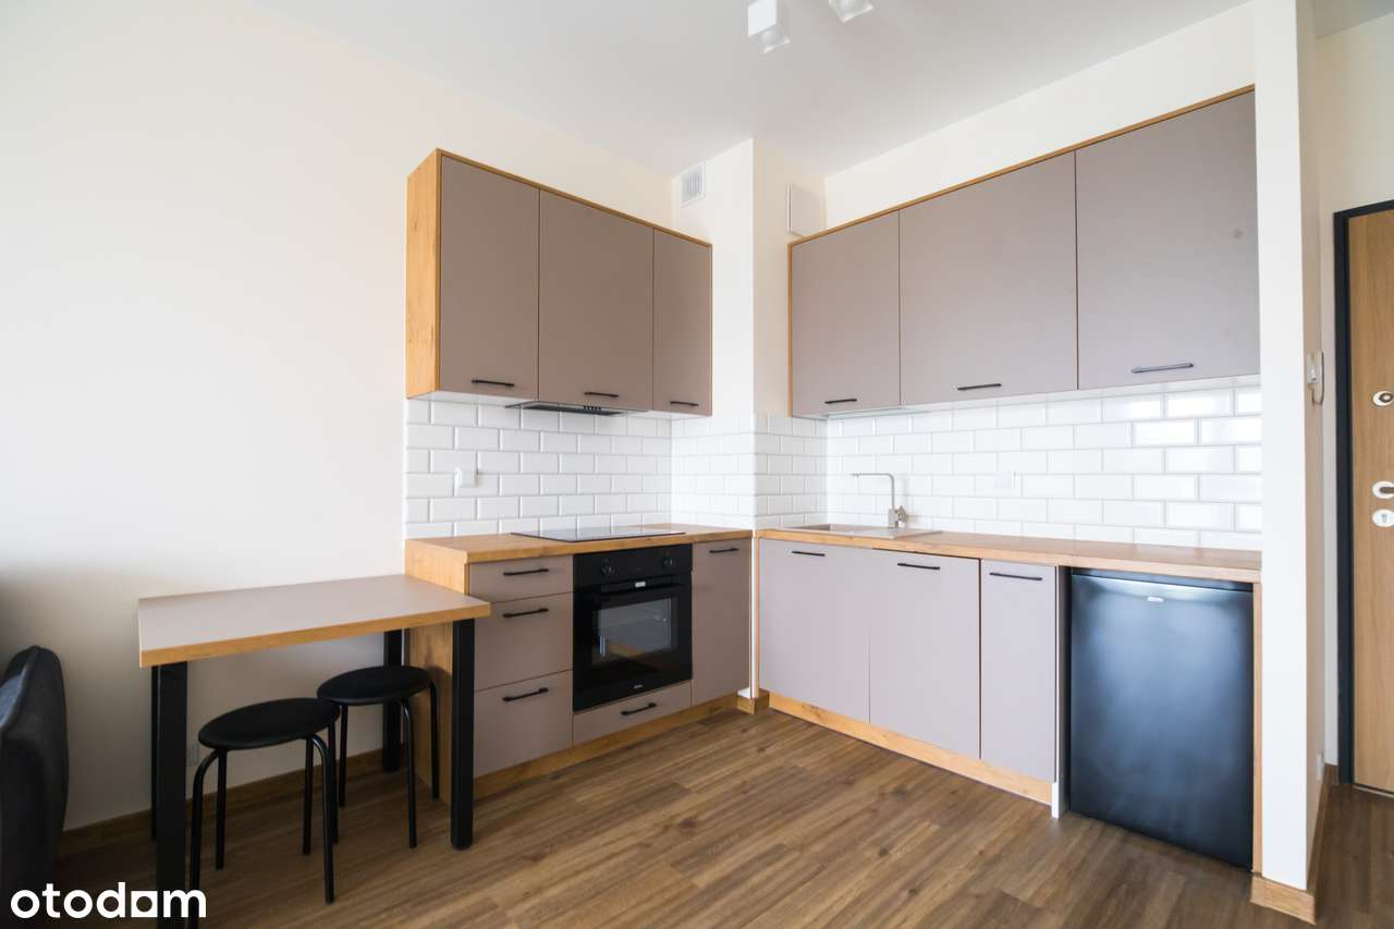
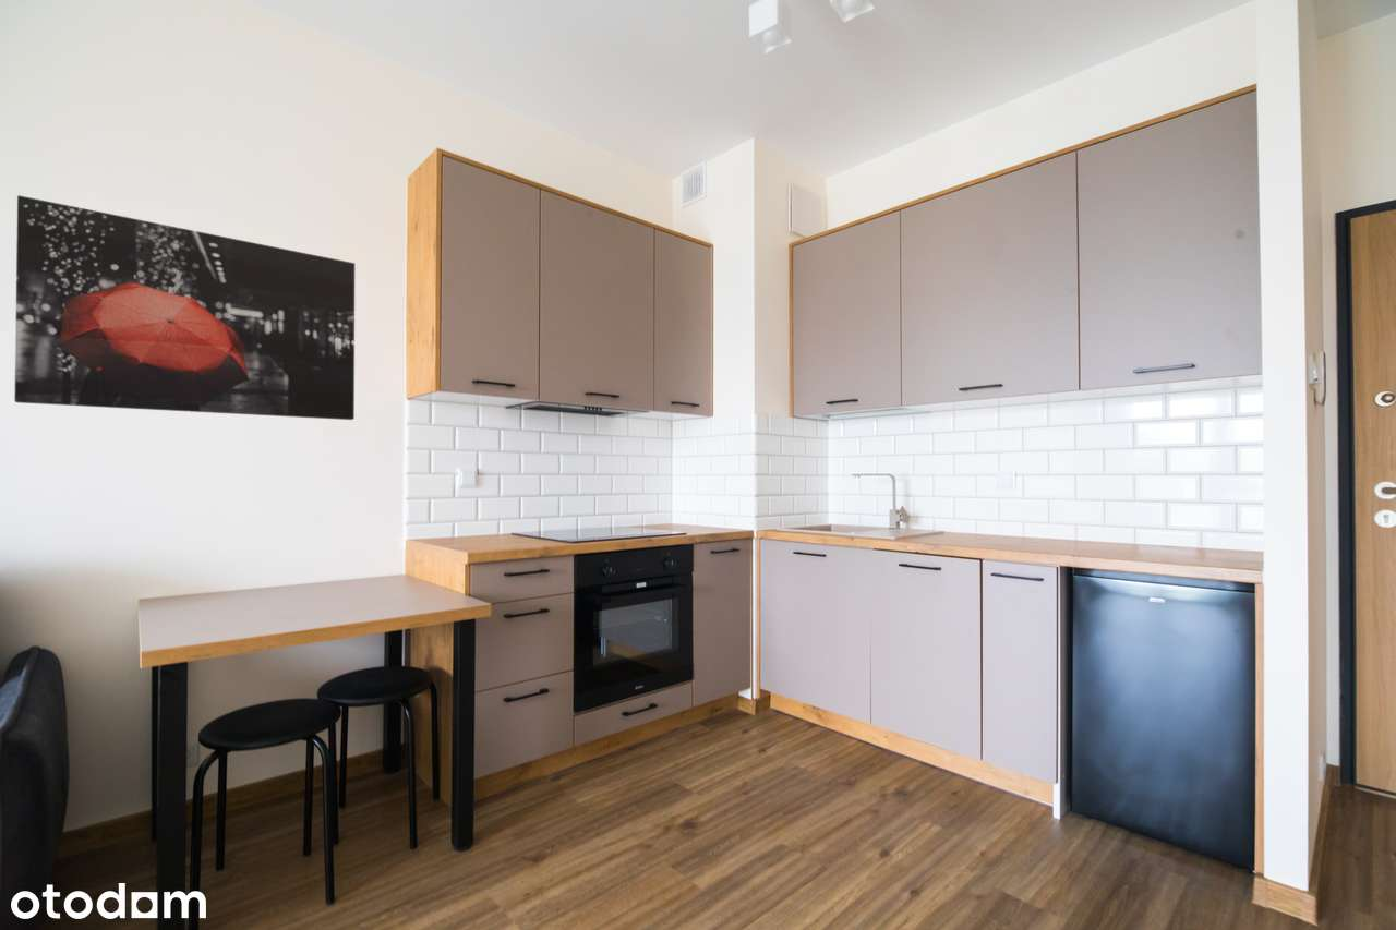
+ wall art [13,194,356,421]
